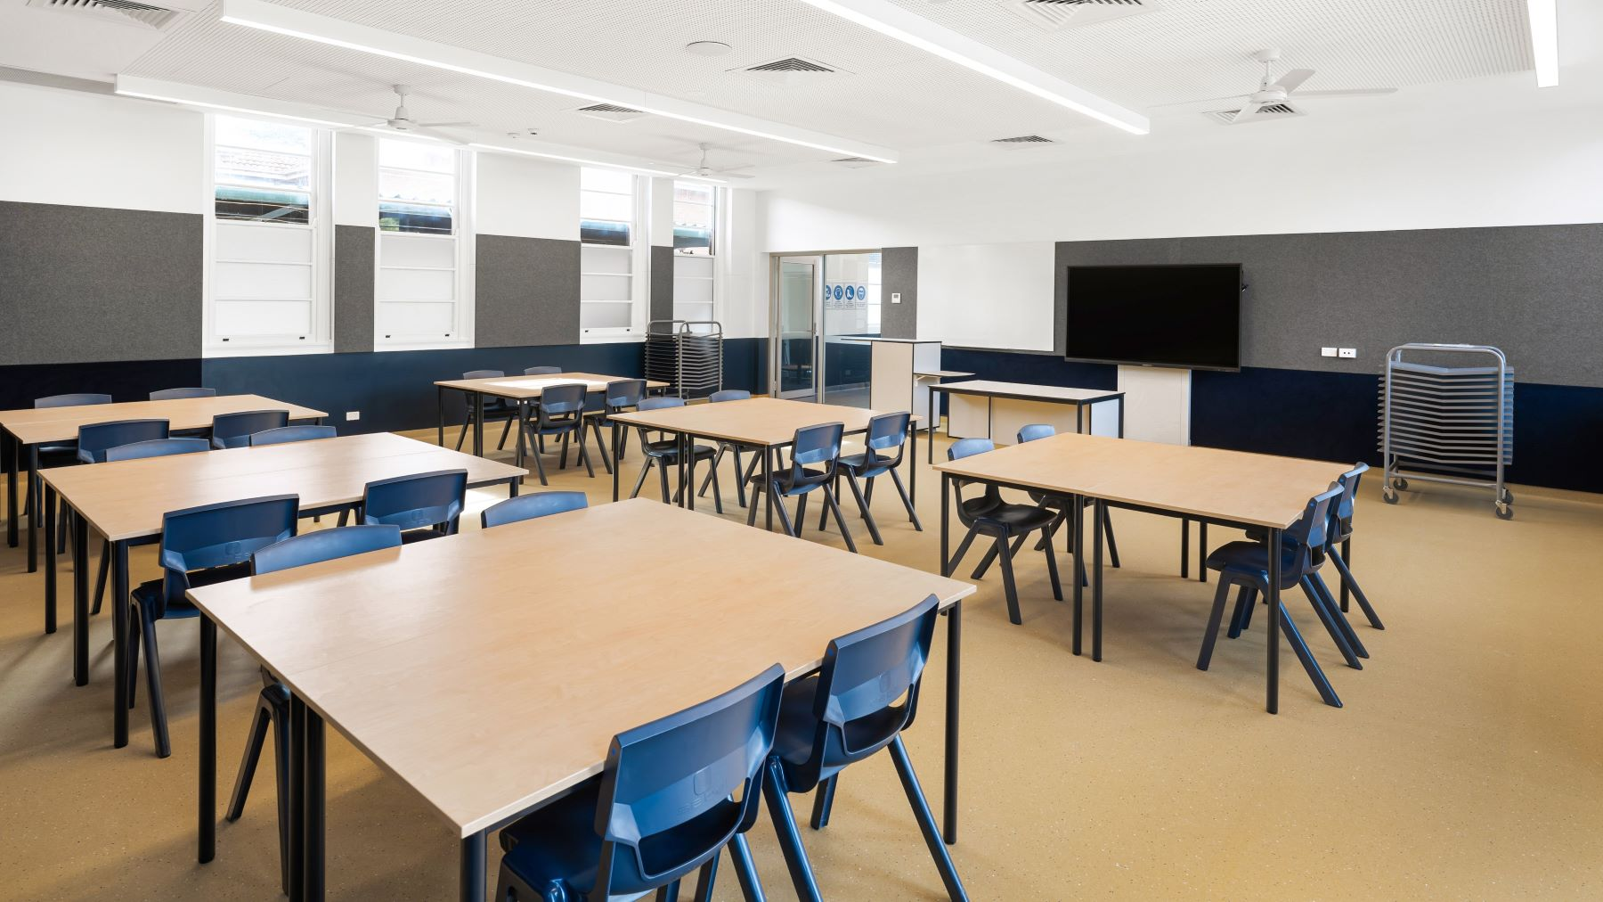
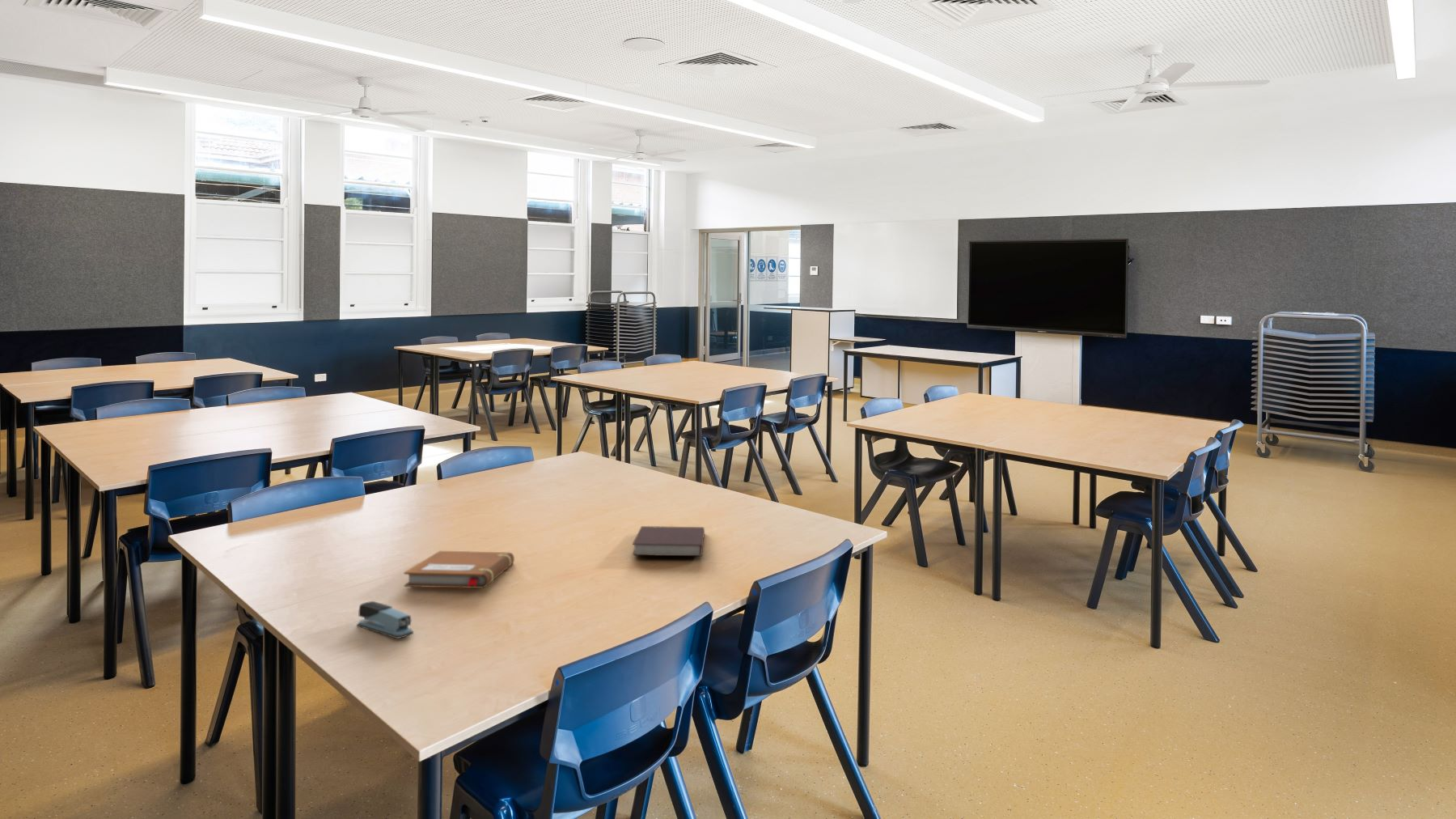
+ notebook [403,550,515,589]
+ notebook [632,525,705,557]
+ stapler [357,600,414,639]
